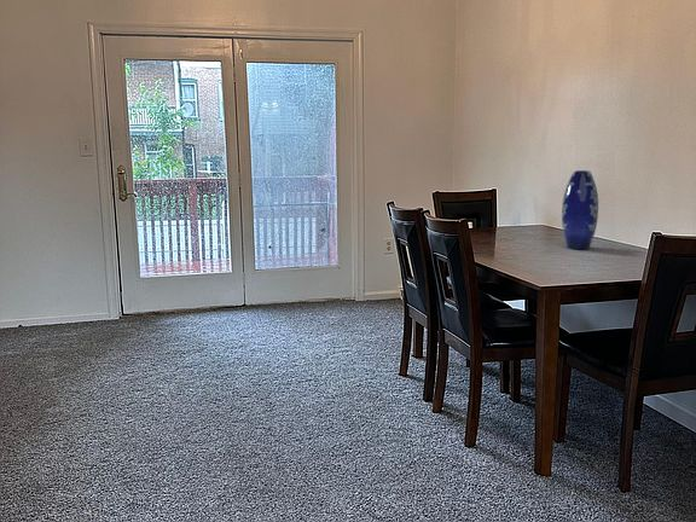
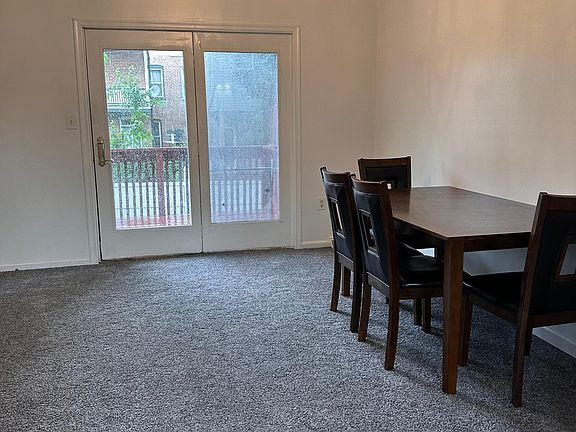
- vase [561,169,599,250]
